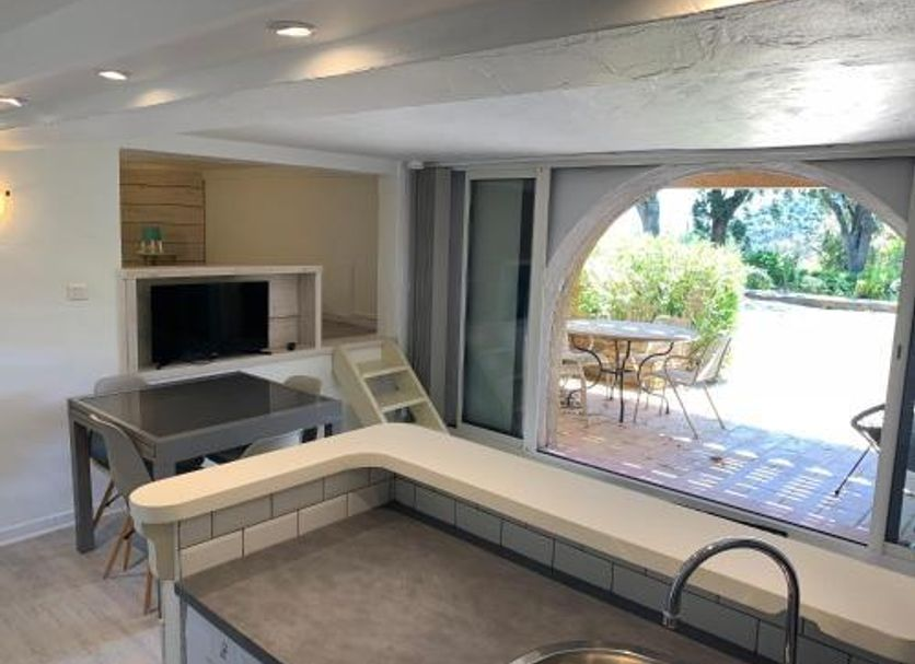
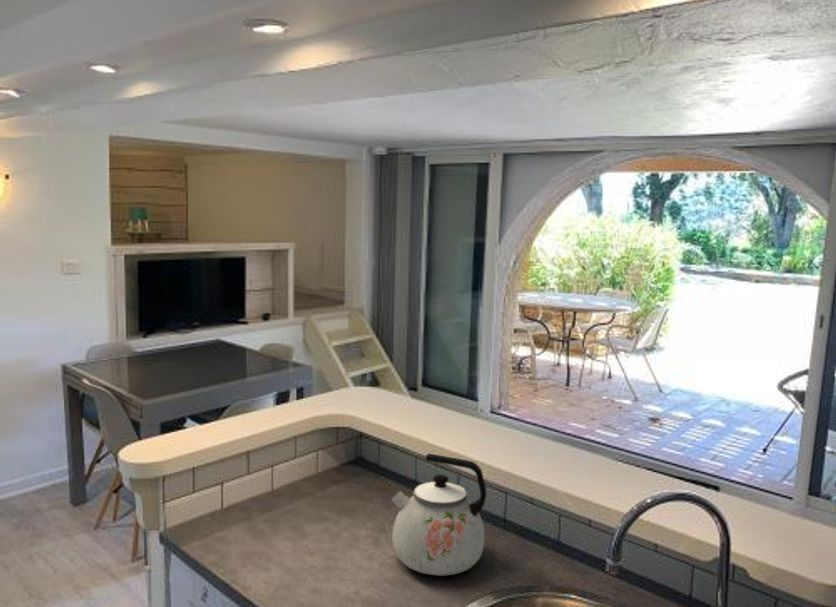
+ kettle [391,453,487,577]
